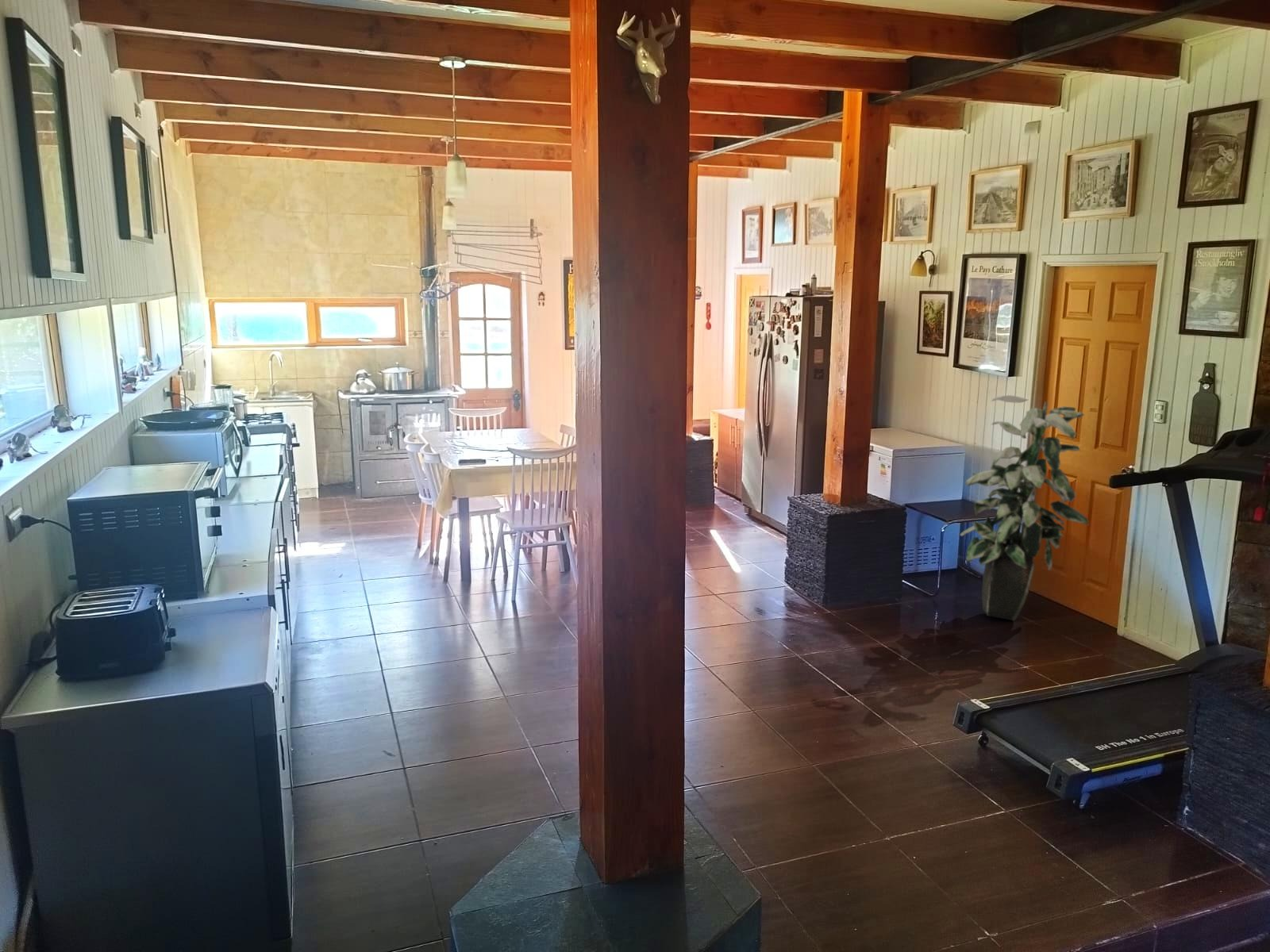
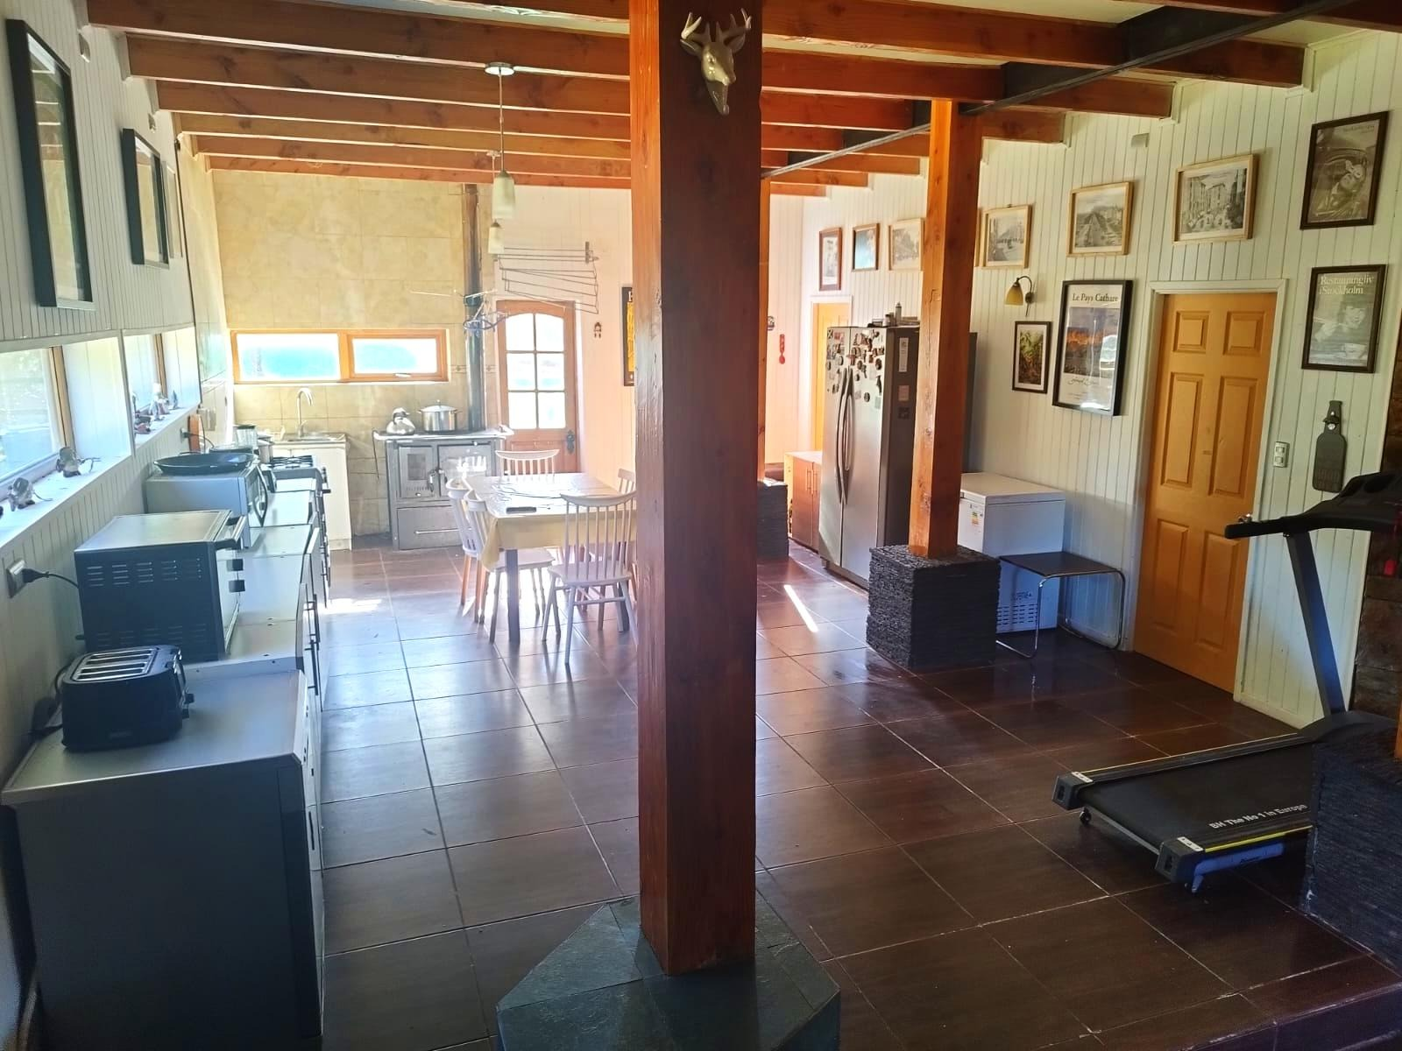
- indoor plant [959,394,1090,621]
